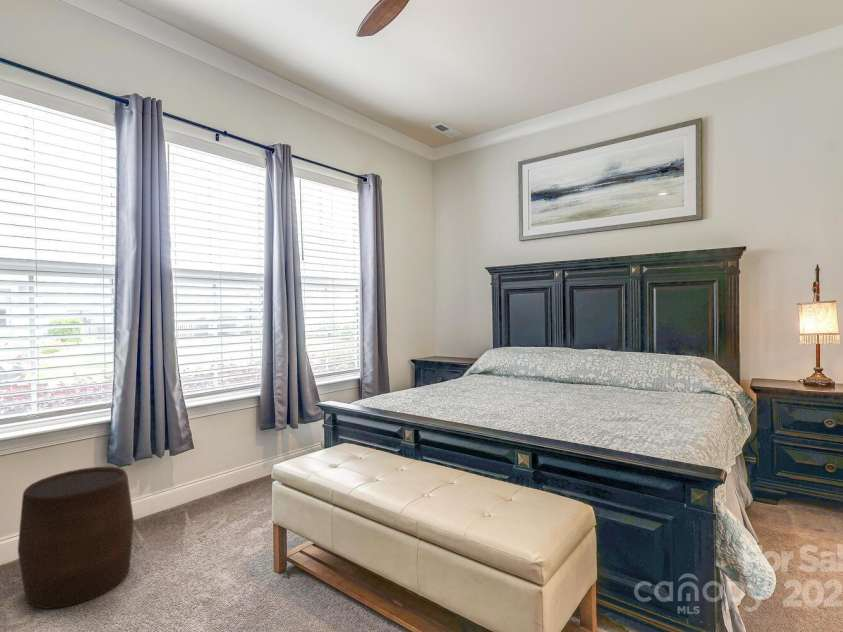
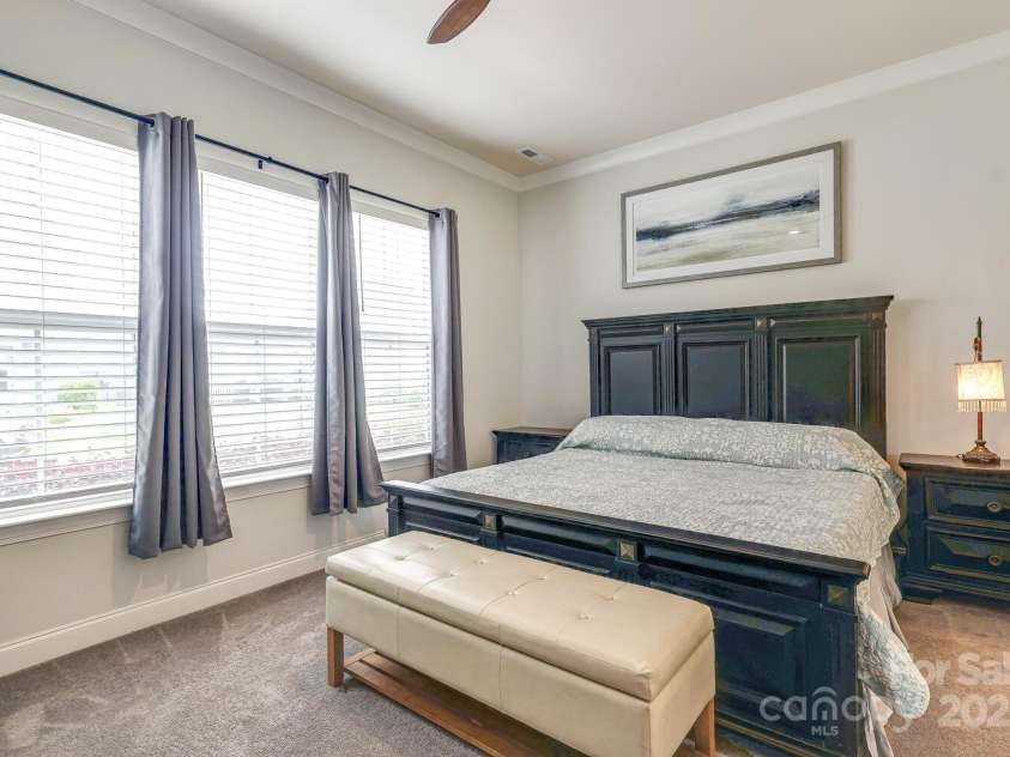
- stool [17,466,135,610]
